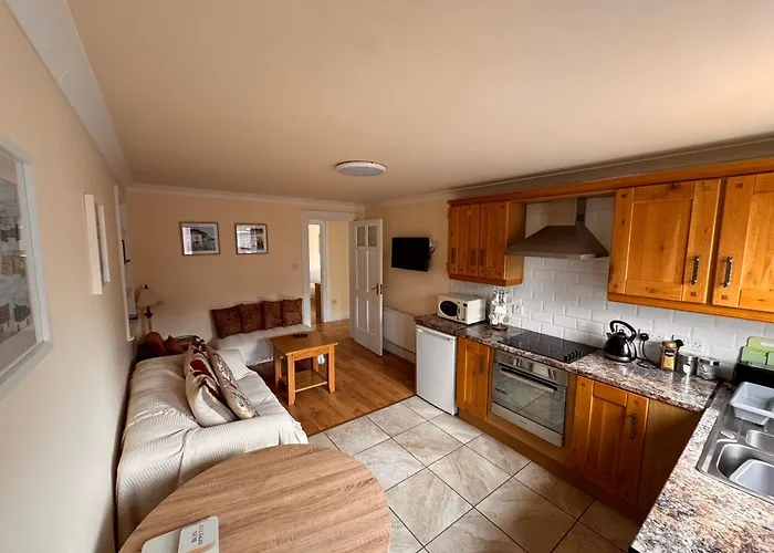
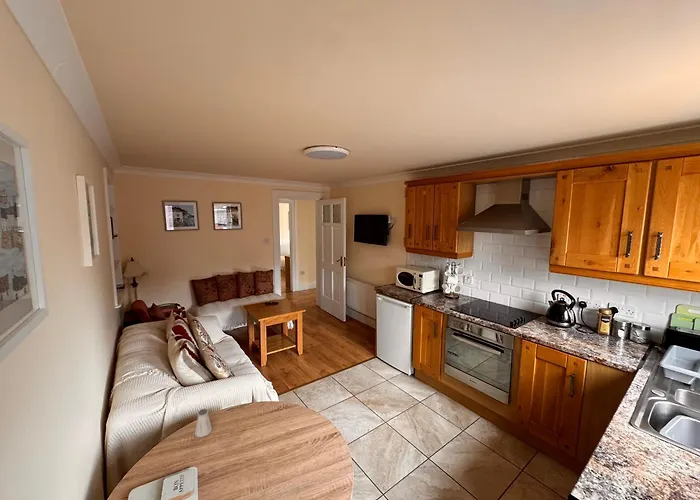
+ saltshaker [194,408,213,438]
